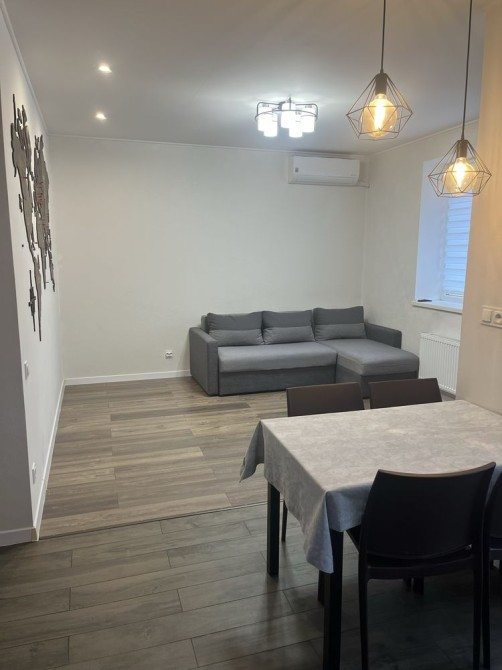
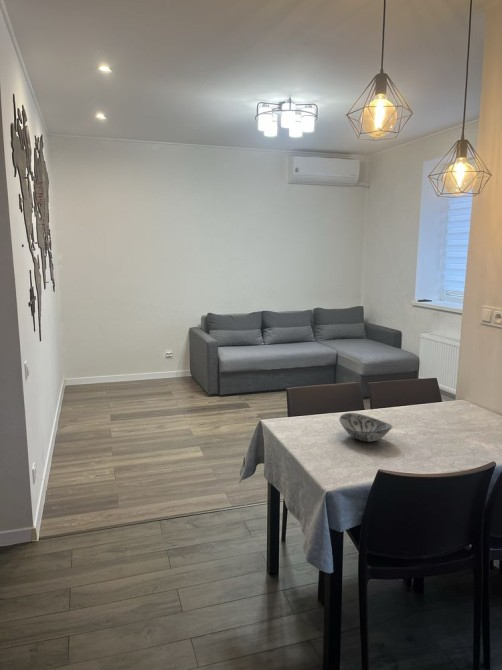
+ decorative bowl [338,412,393,443]
